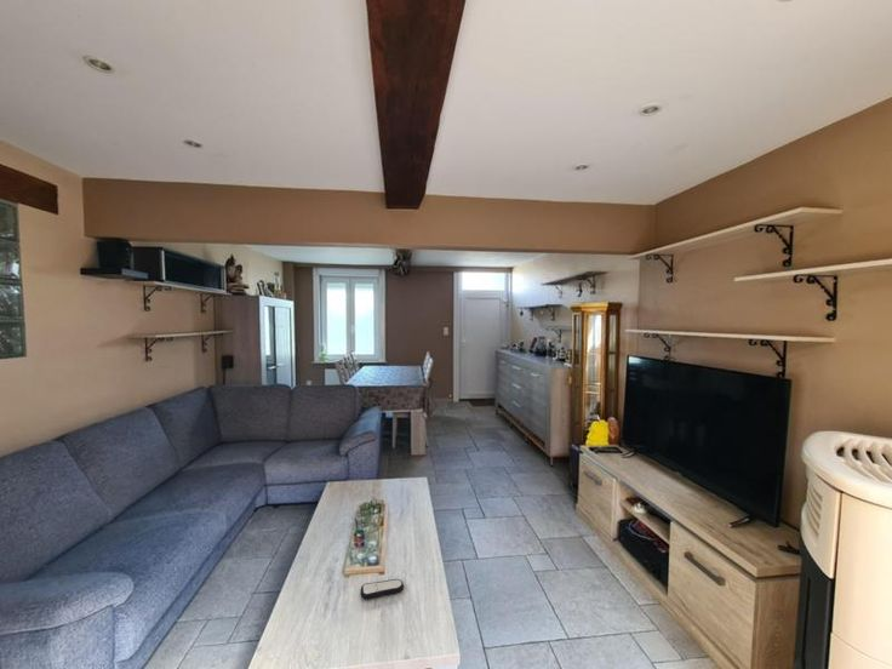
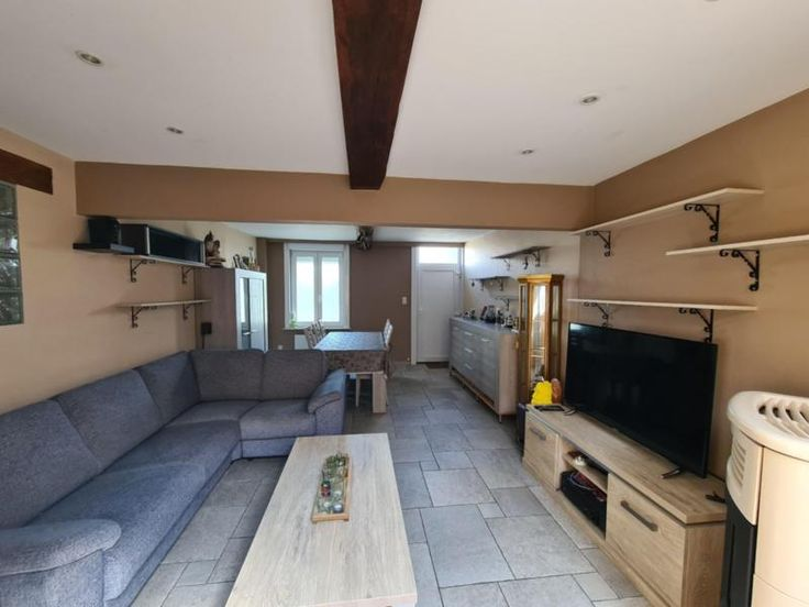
- remote control [359,578,405,600]
